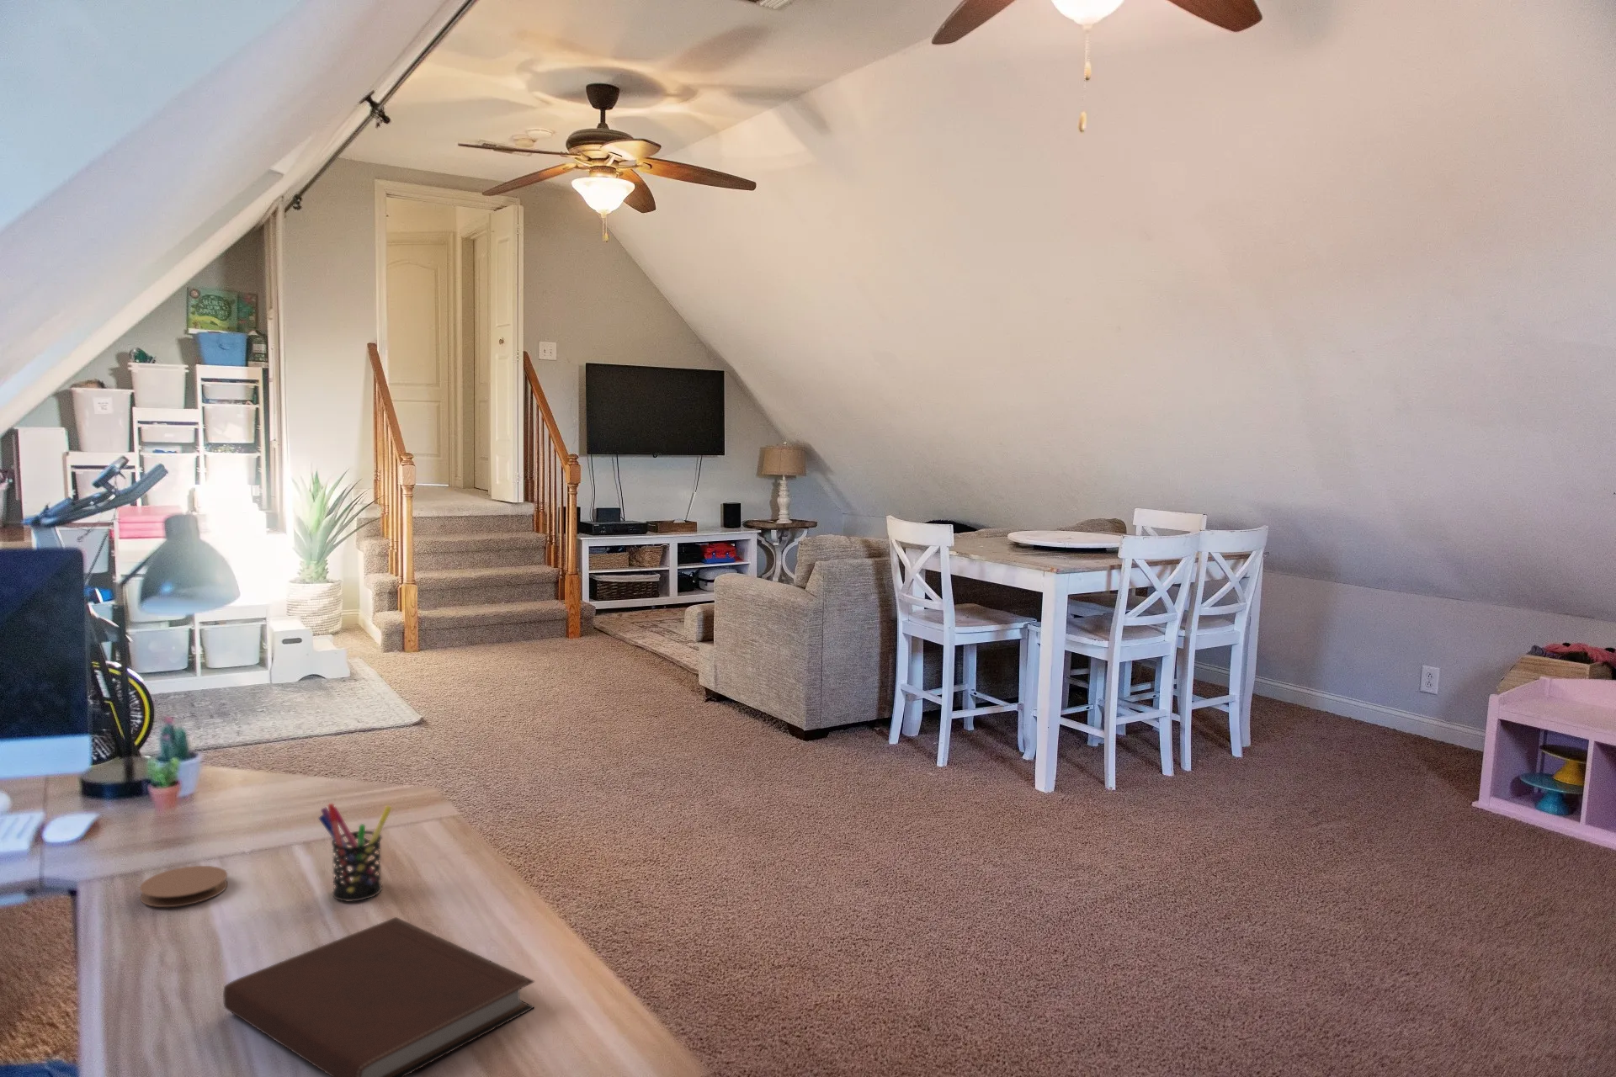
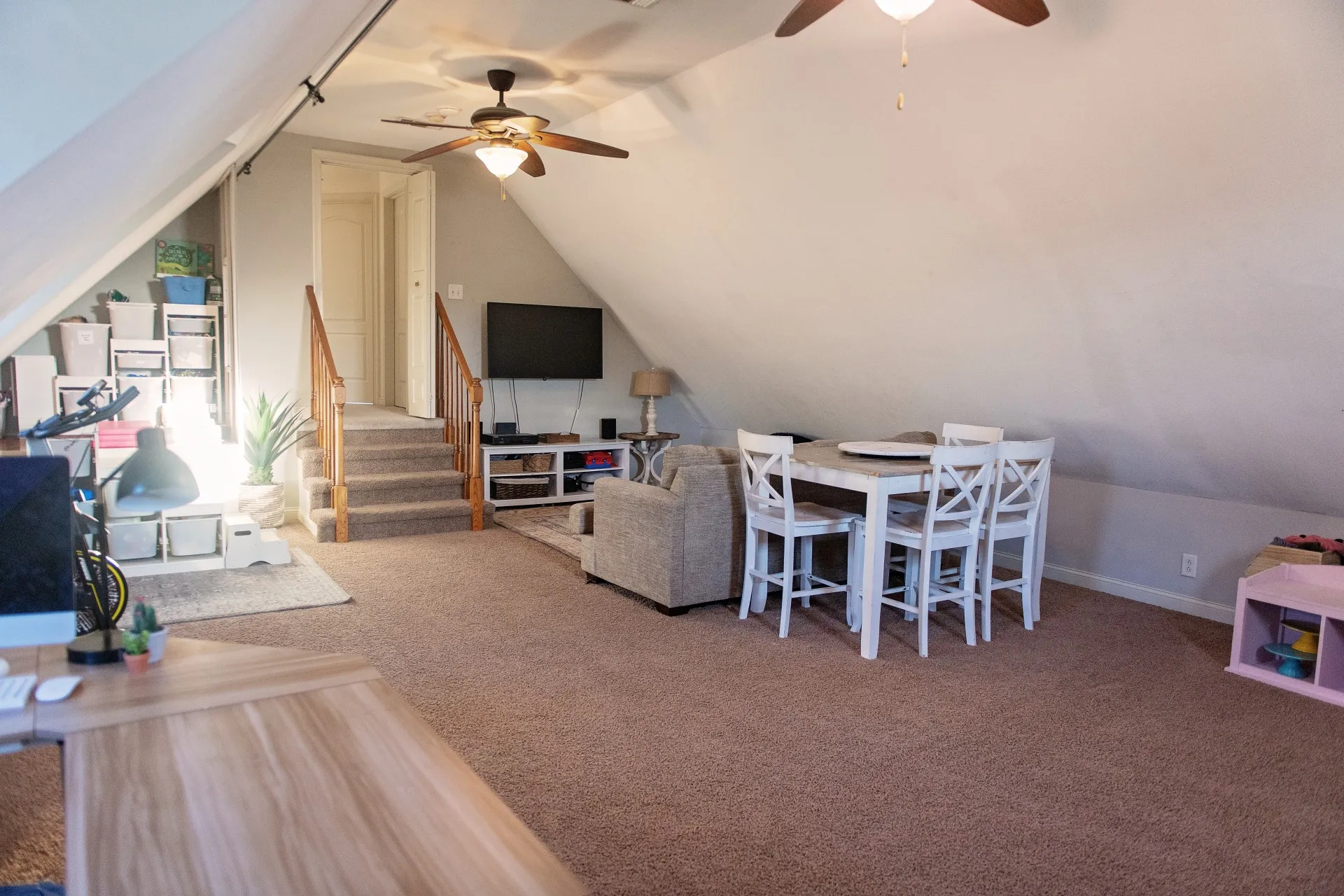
- pen holder [317,803,393,902]
- notebook [222,916,535,1077]
- coaster [139,865,228,908]
